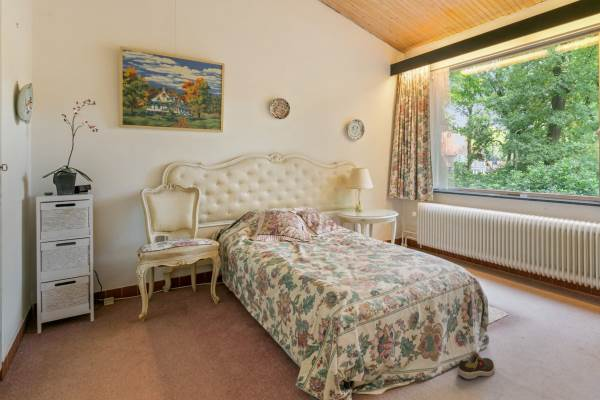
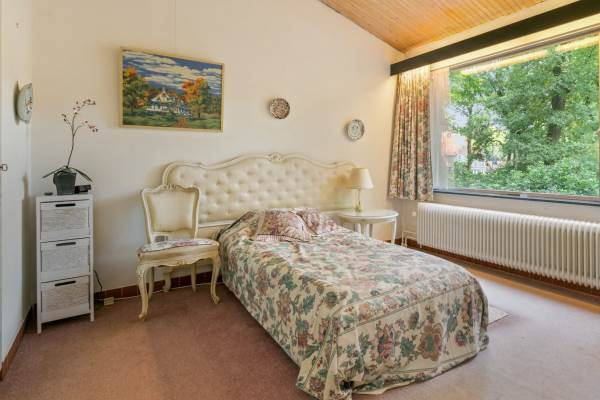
- shoe [456,351,496,380]
